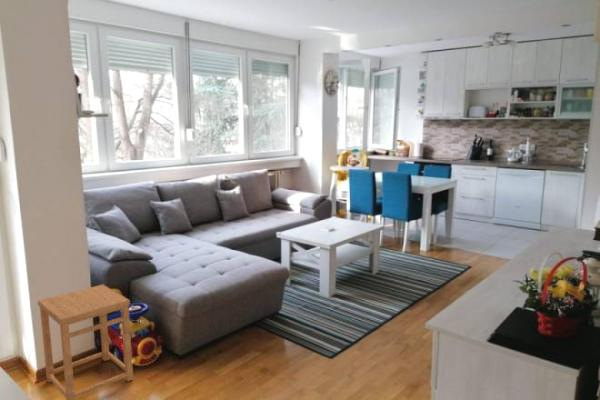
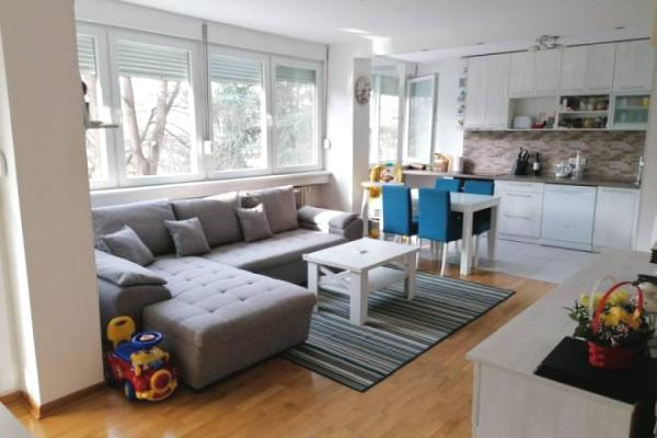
- side table [37,283,134,400]
